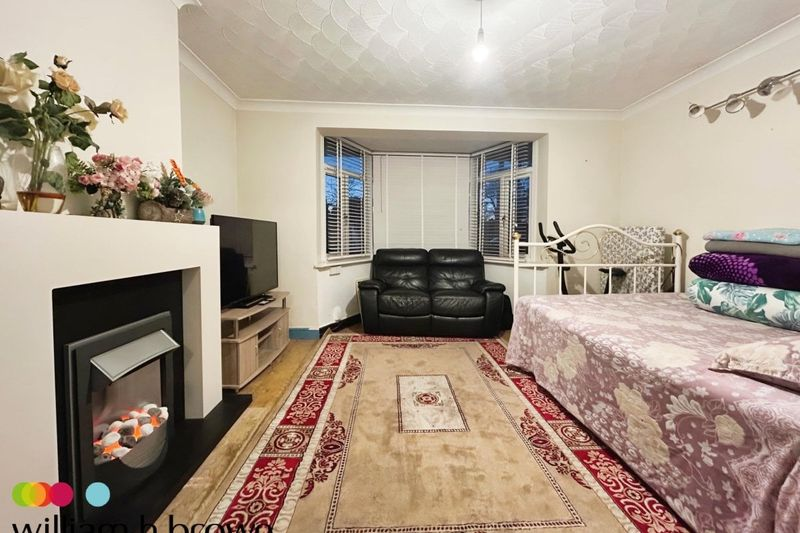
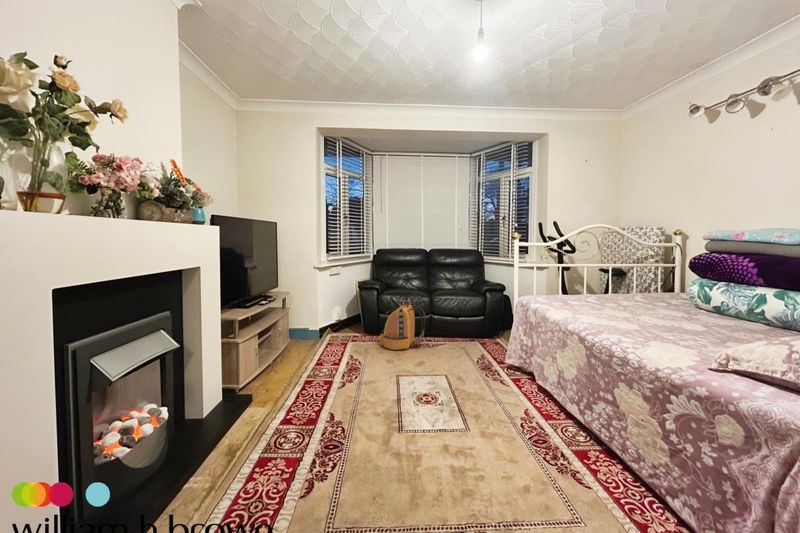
+ backpack [379,299,426,351]
